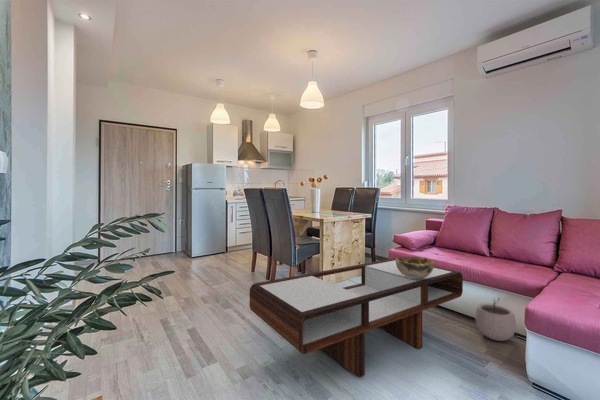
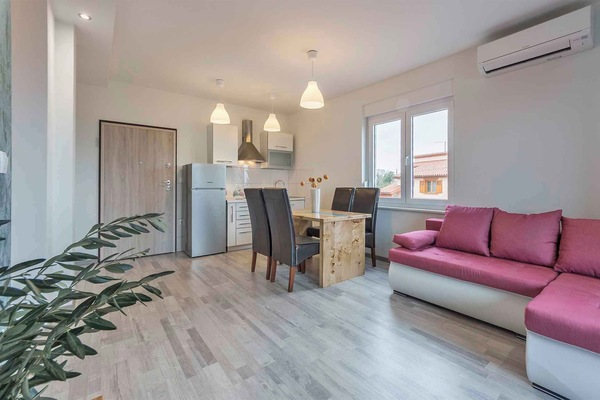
- coffee table [249,257,464,378]
- plant pot [474,297,517,342]
- decorative bowl [396,256,435,279]
